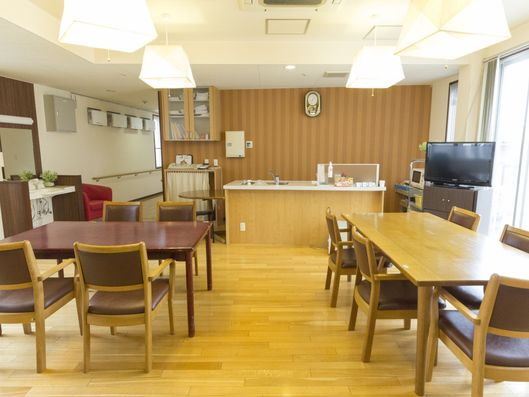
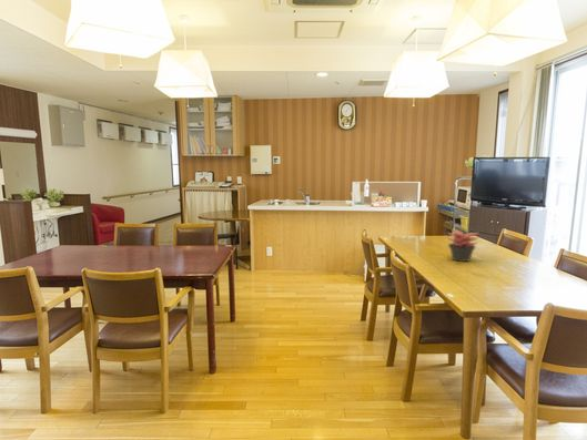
+ succulent plant [446,228,479,263]
